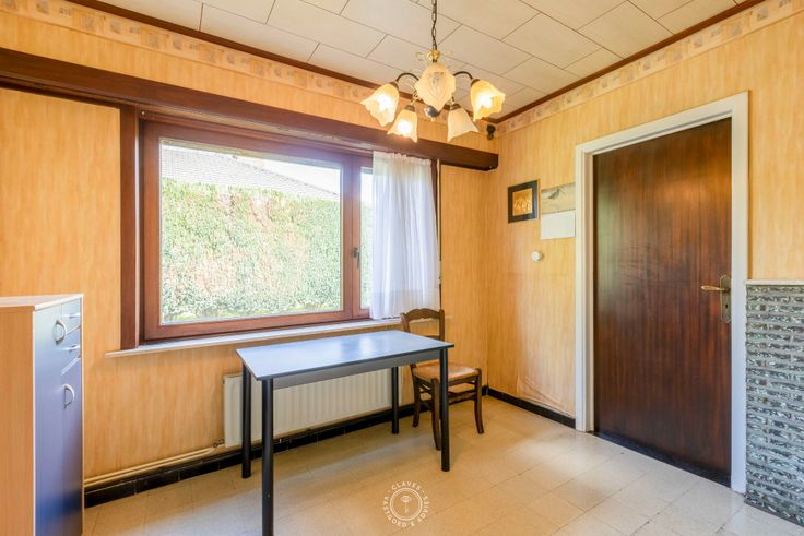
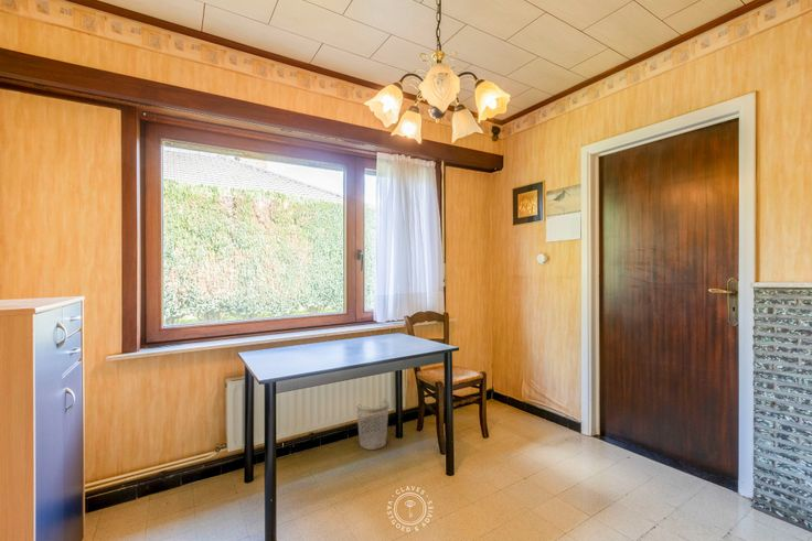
+ wastebasket [355,398,391,451]
